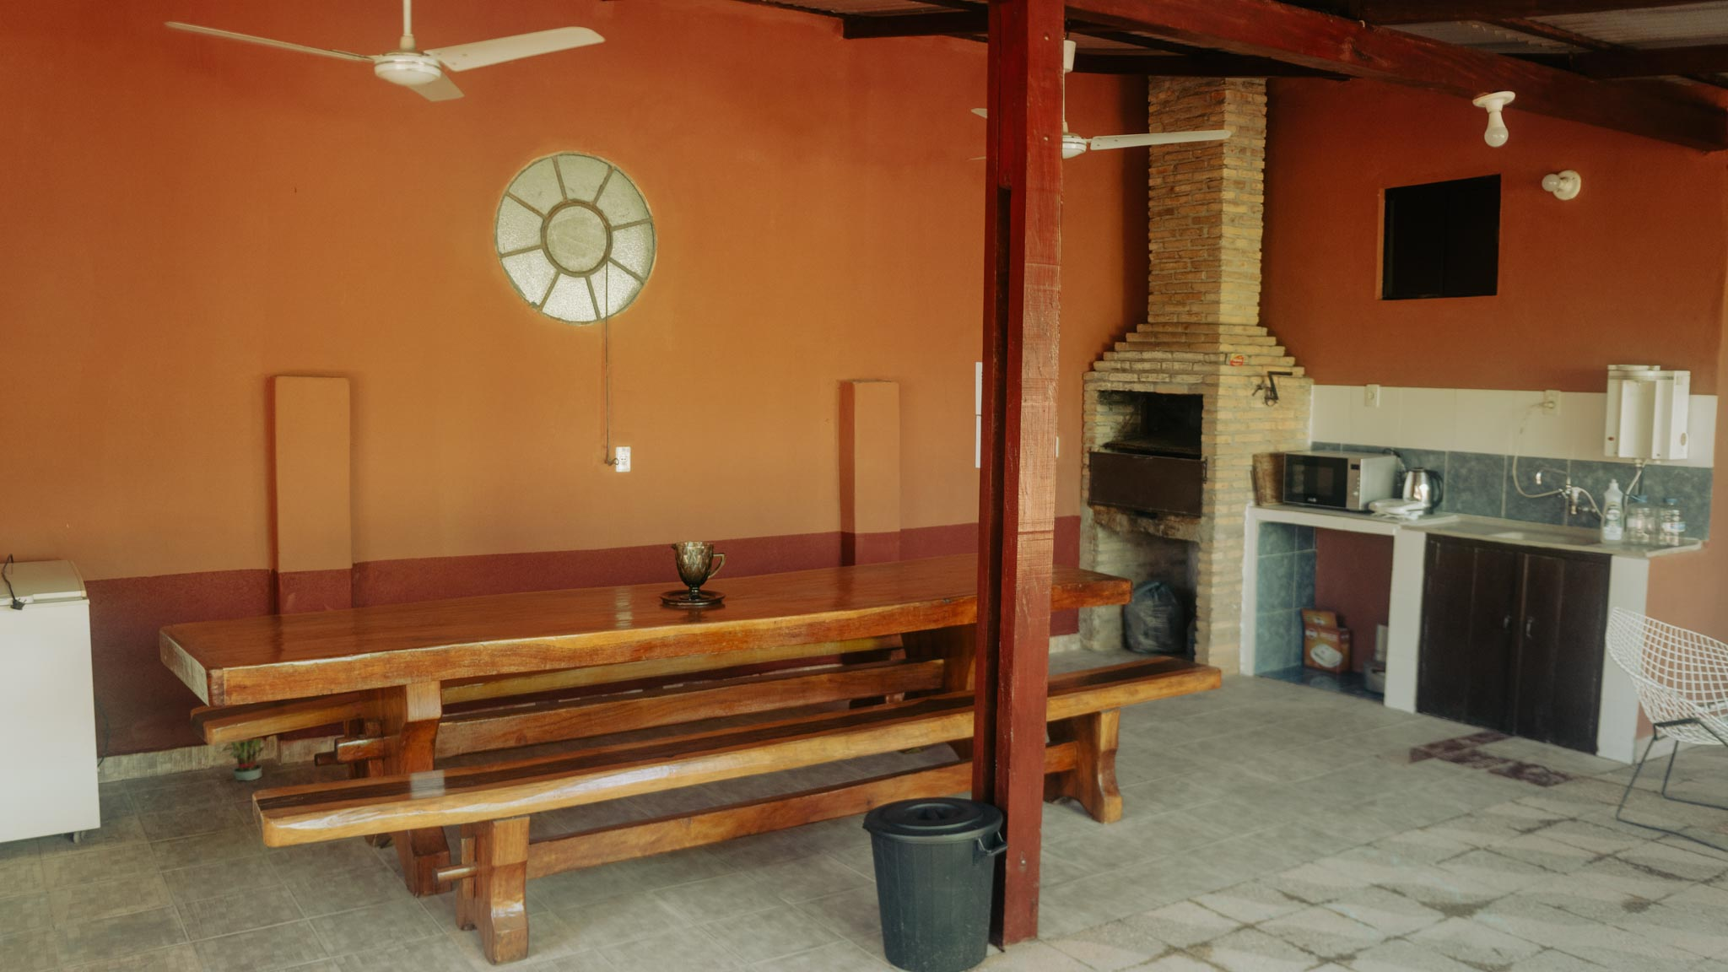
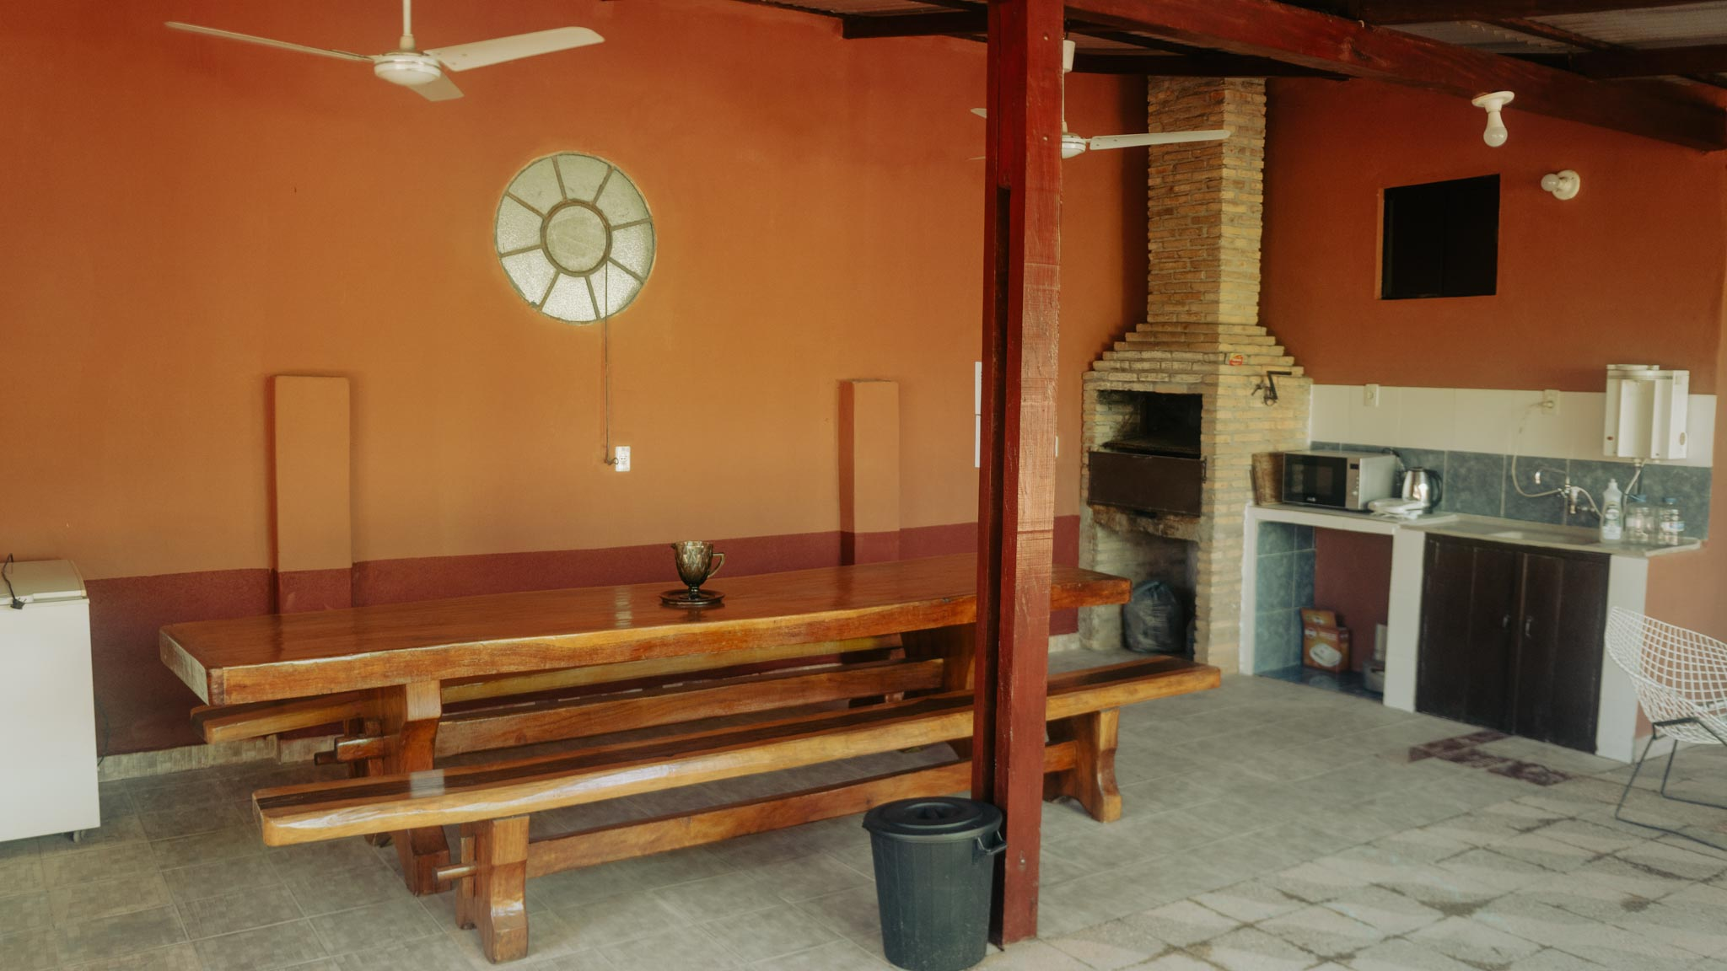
- potted plant [218,737,266,781]
